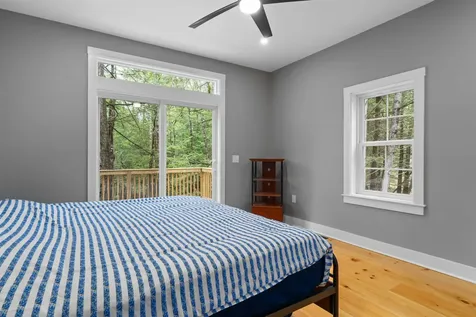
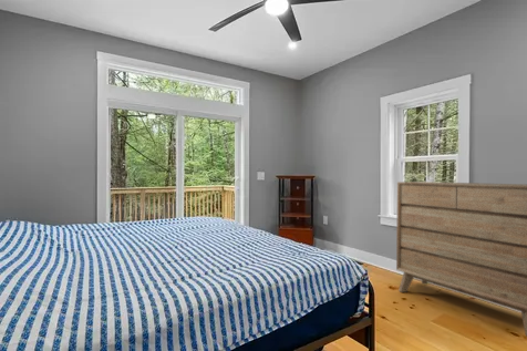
+ dresser [395,180,527,338]
